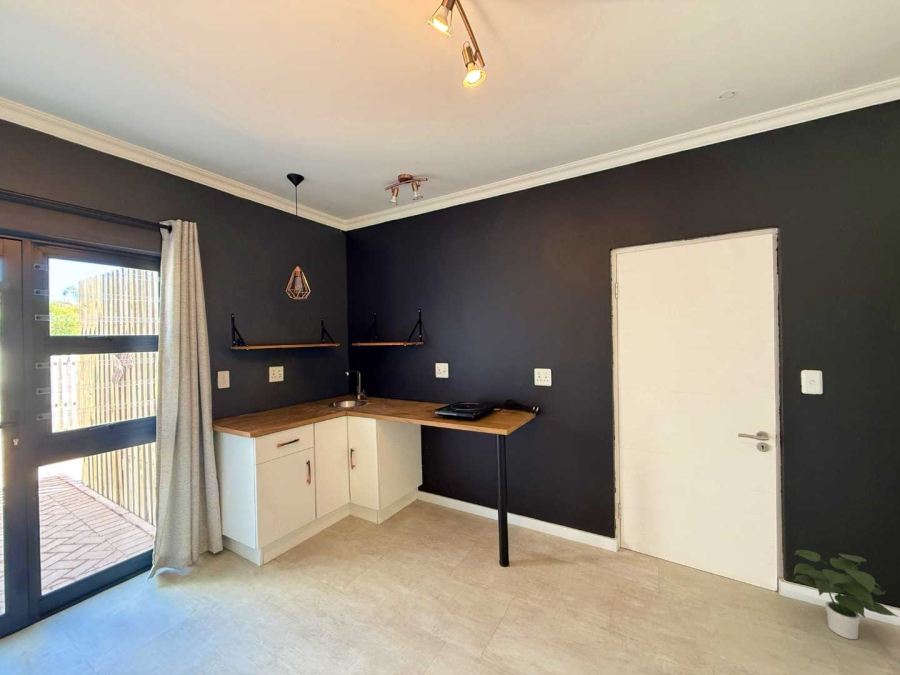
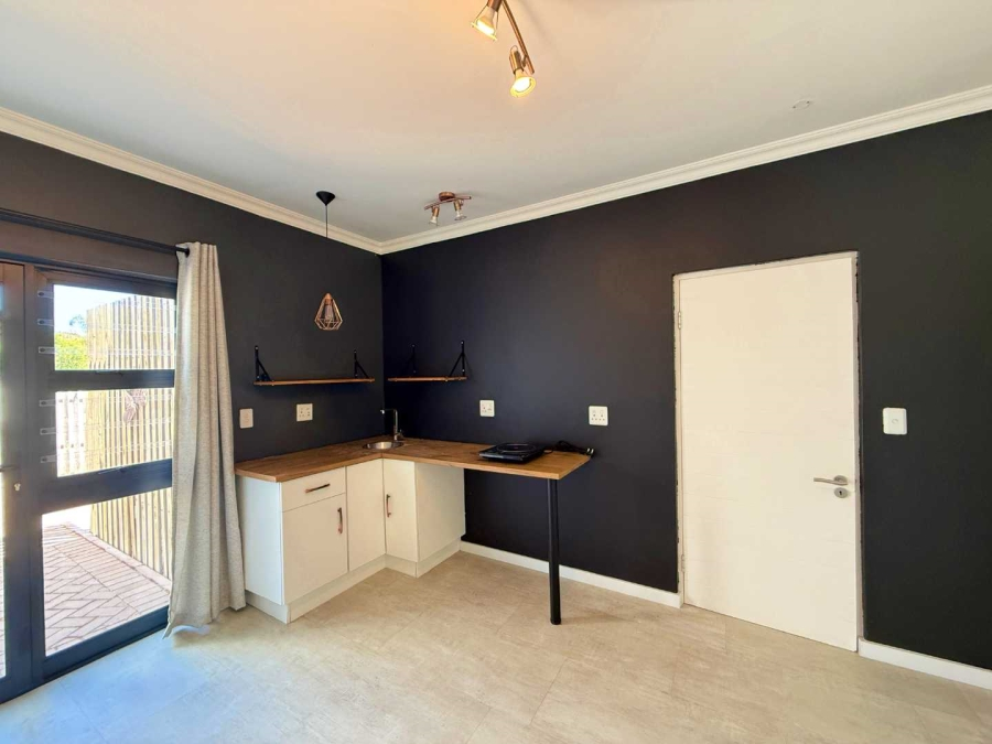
- potted plant [792,549,899,640]
